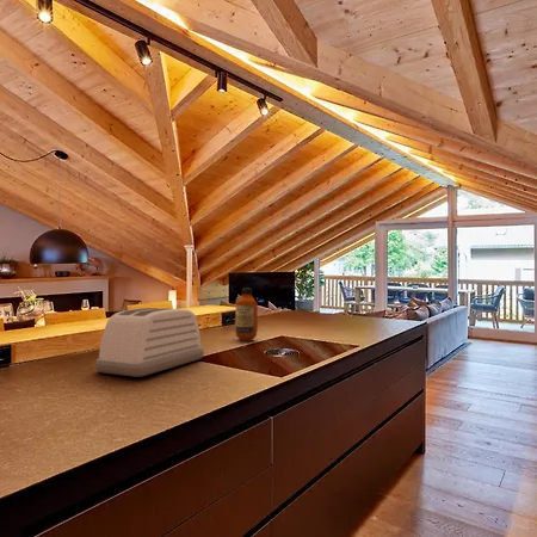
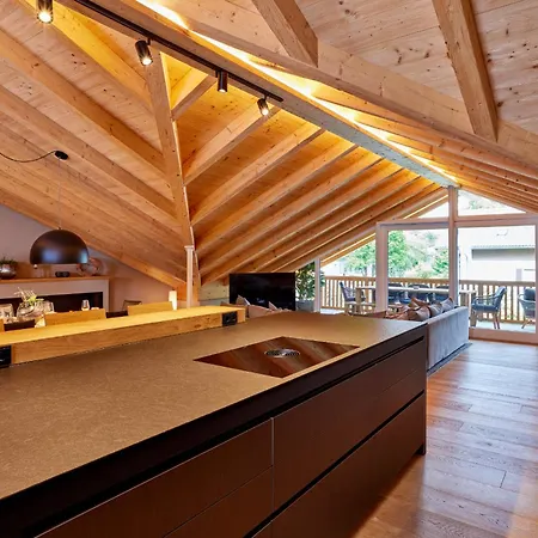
- bottle [234,286,259,341]
- toaster [94,307,205,378]
